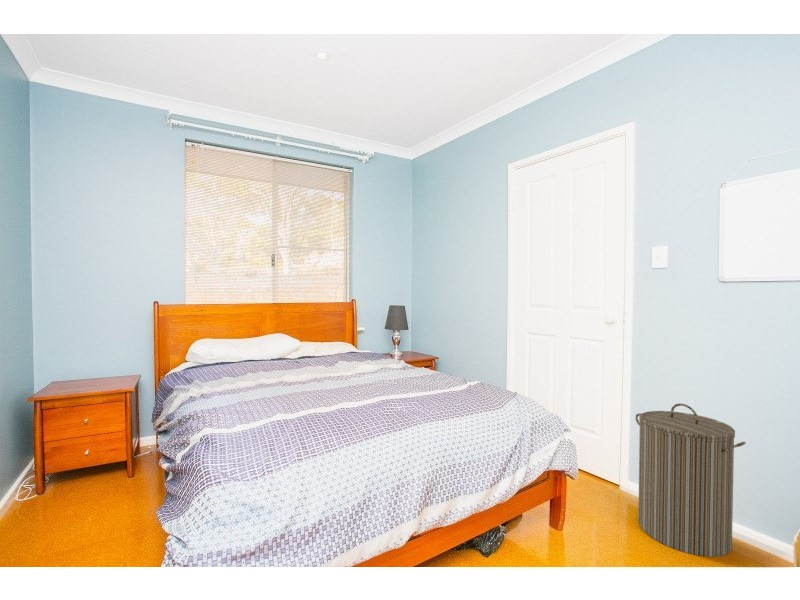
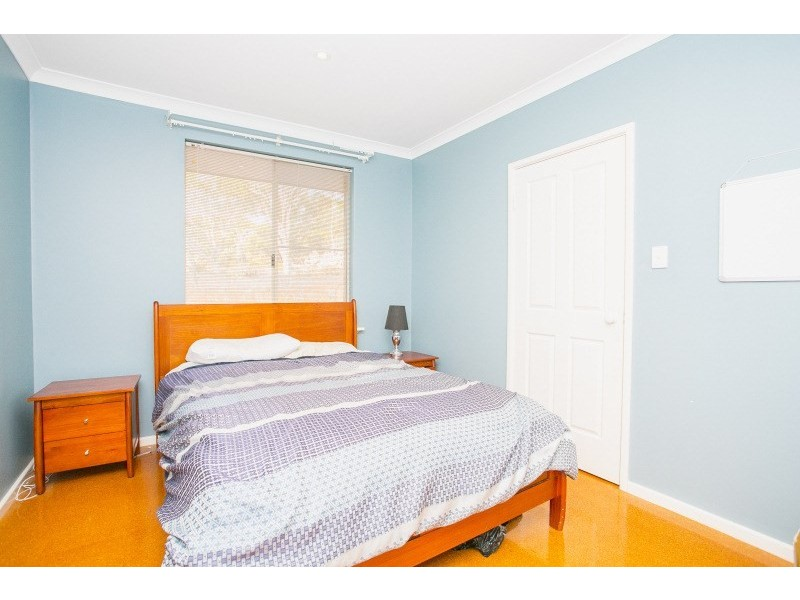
- laundry hamper [634,402,747,558]
